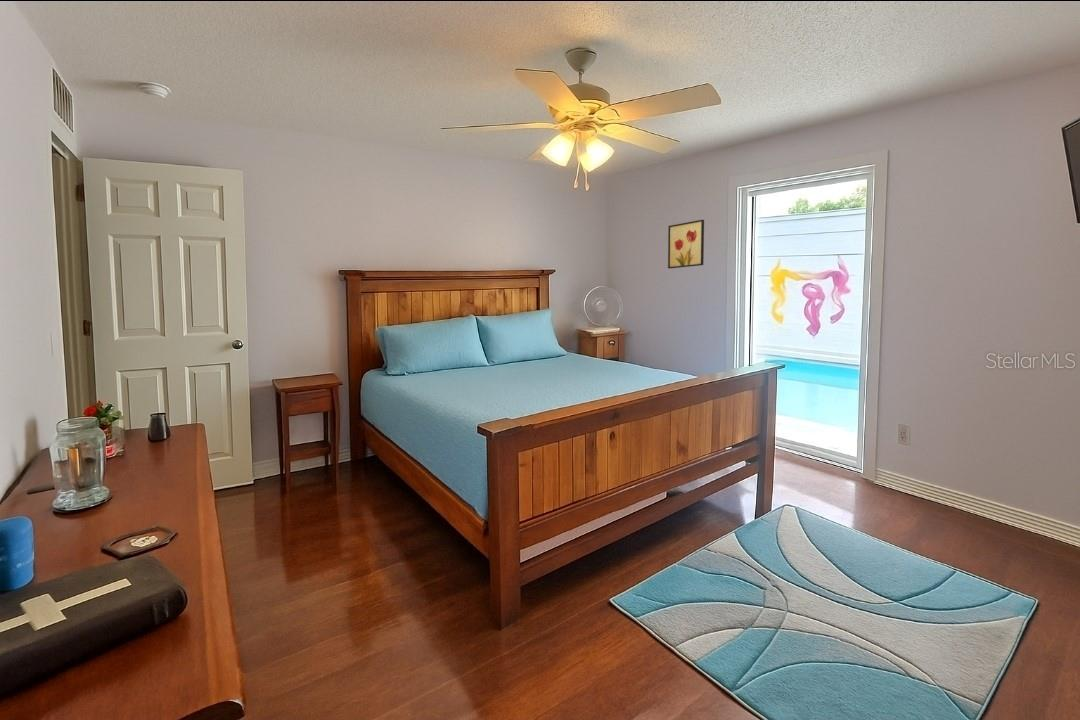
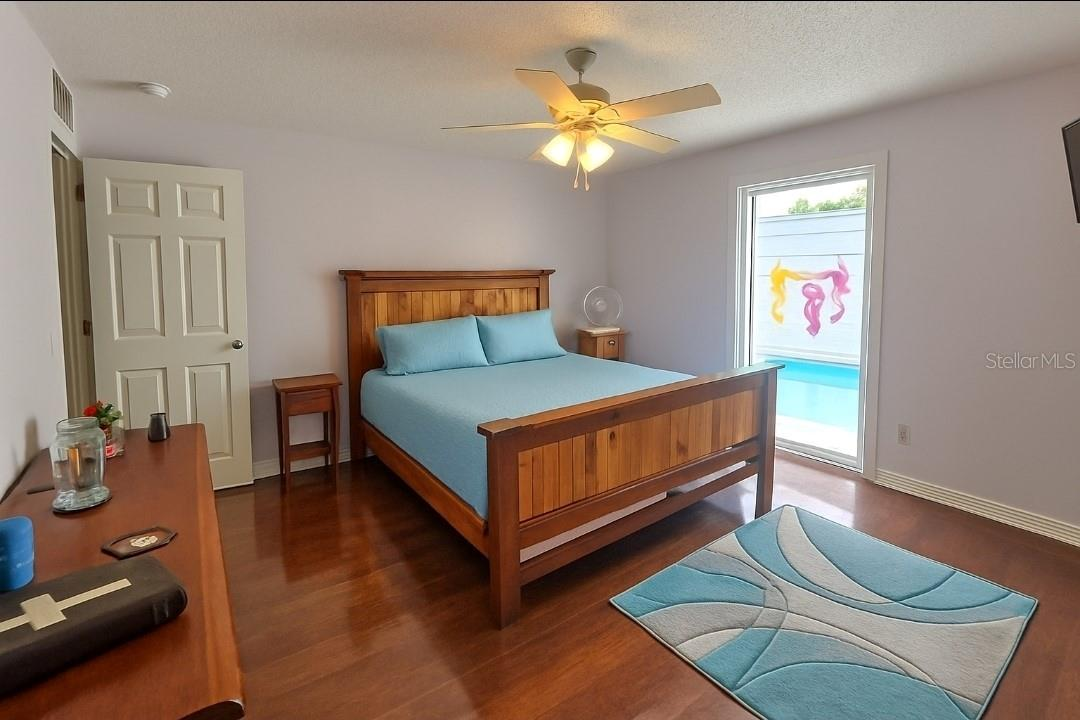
- wall art [667,219,705,270]
